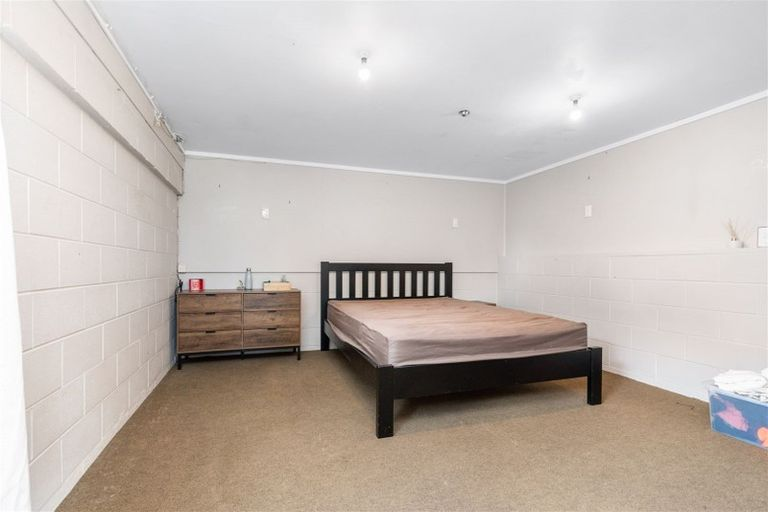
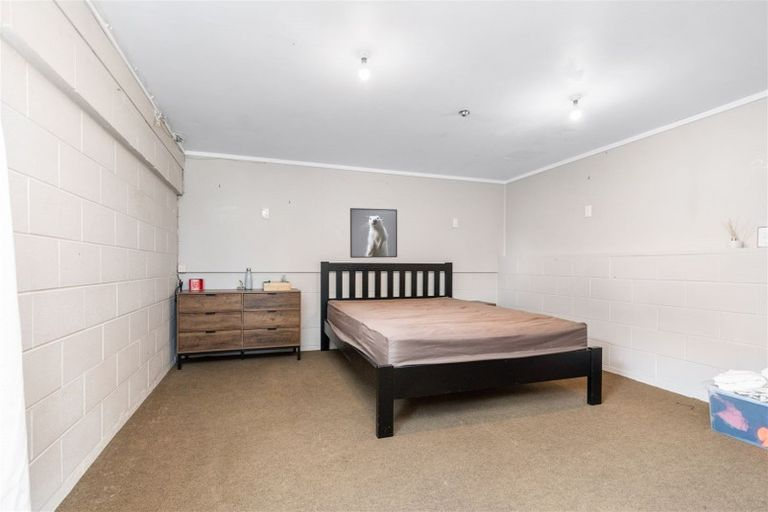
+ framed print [349,207,398,259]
